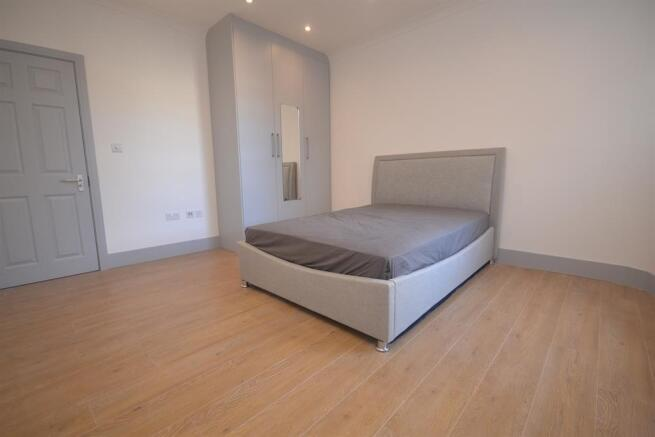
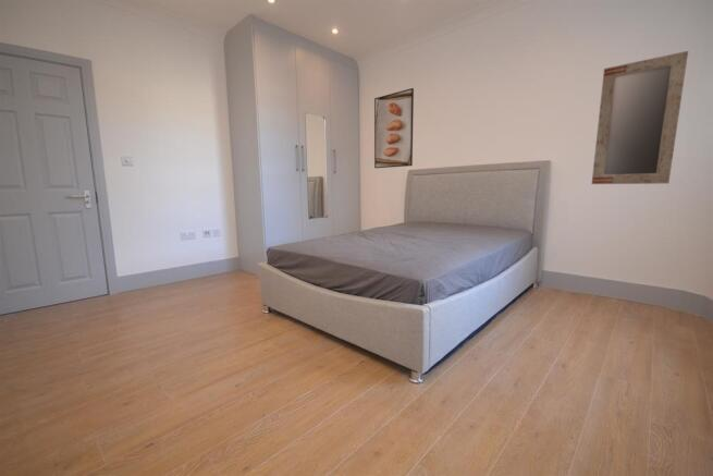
+ home mirror [591,50,689,185]
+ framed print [373,87,415,169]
